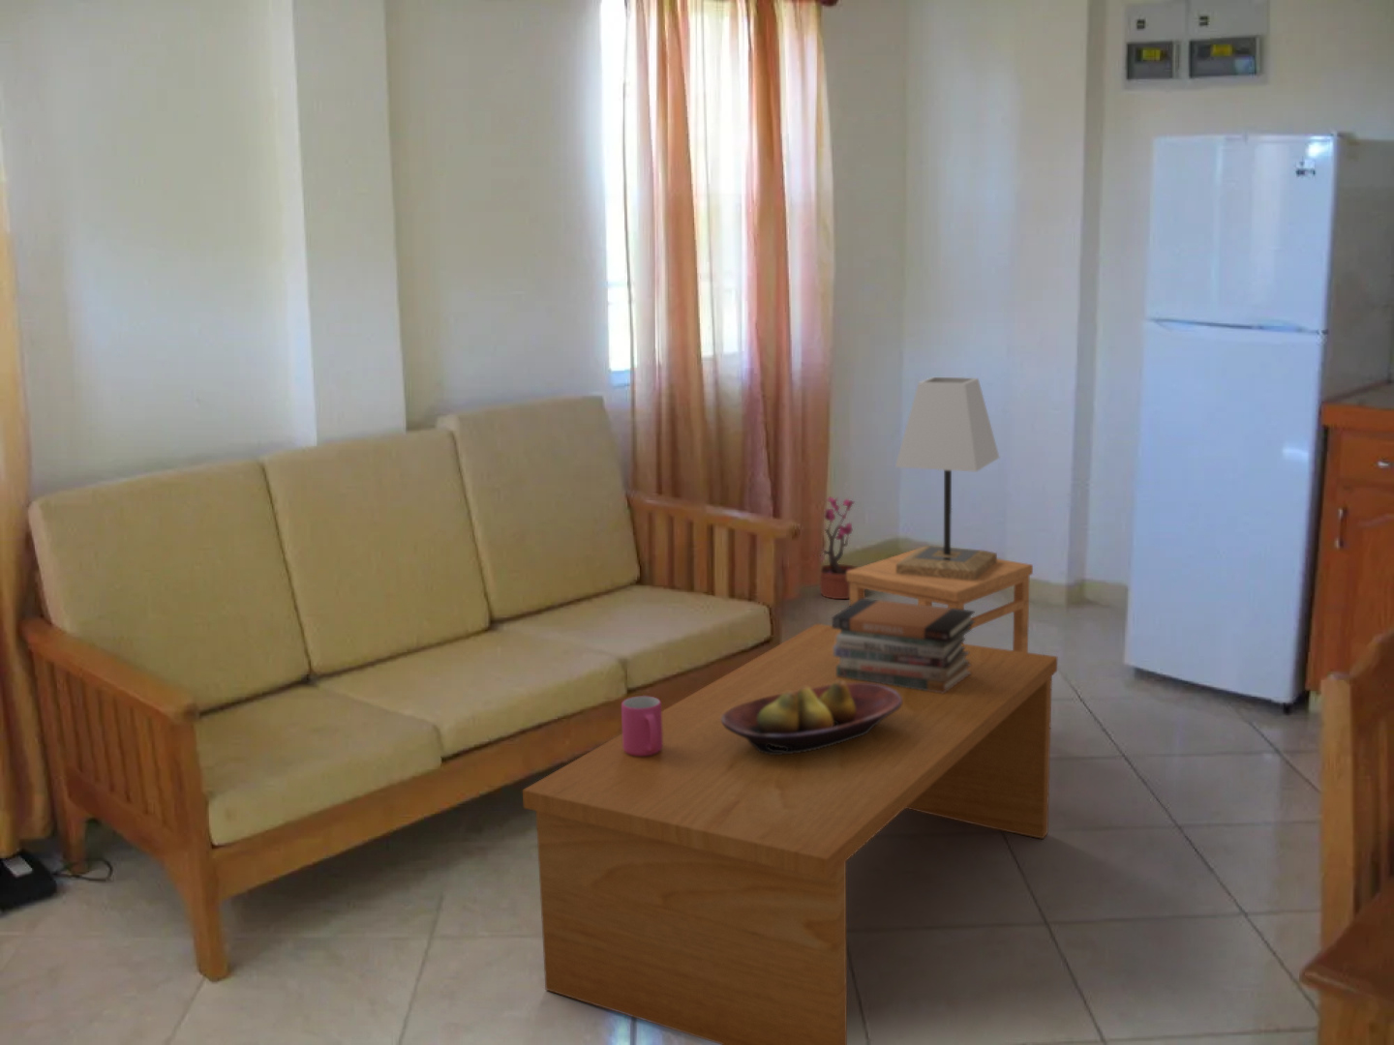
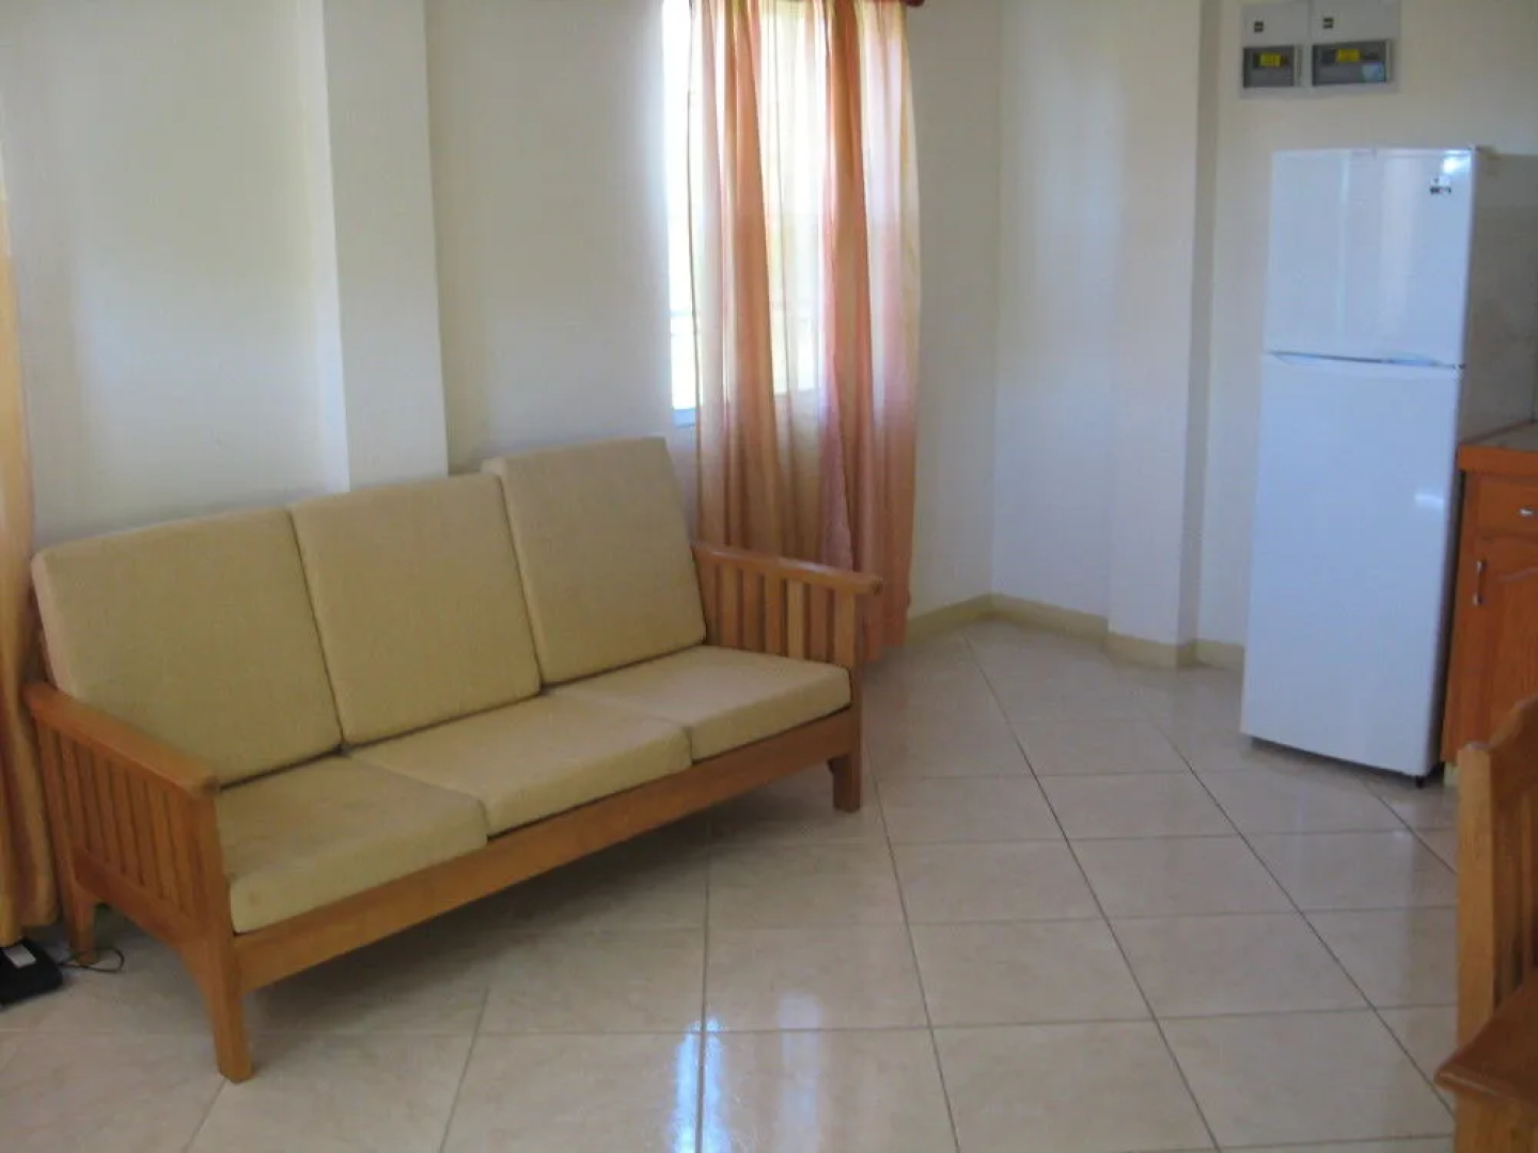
- fruit bowl [721,681,902,755]
- mug [620,695,663,755]
- book stack [832,598,976,694]
- side table [846,548,1034,652]
- lamp [895,377,1000,581]
- coffee table [521,623,1058,1045]
- potted plant [818,495,858,600]
